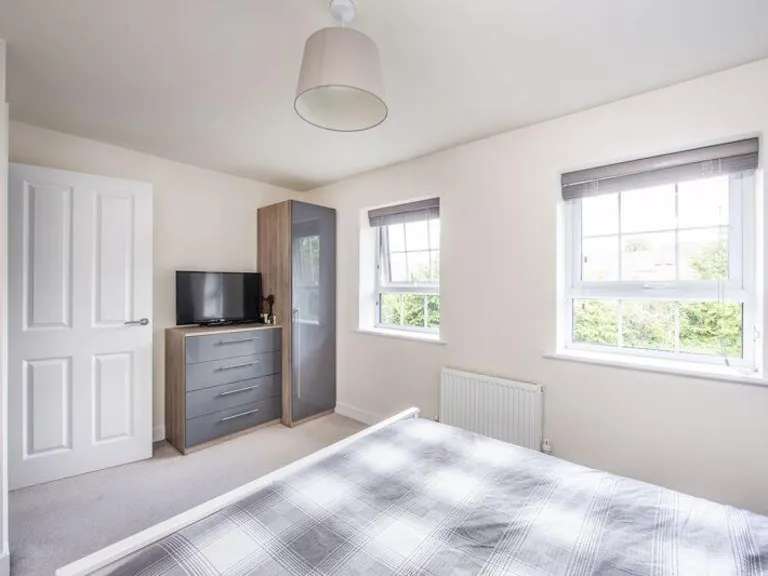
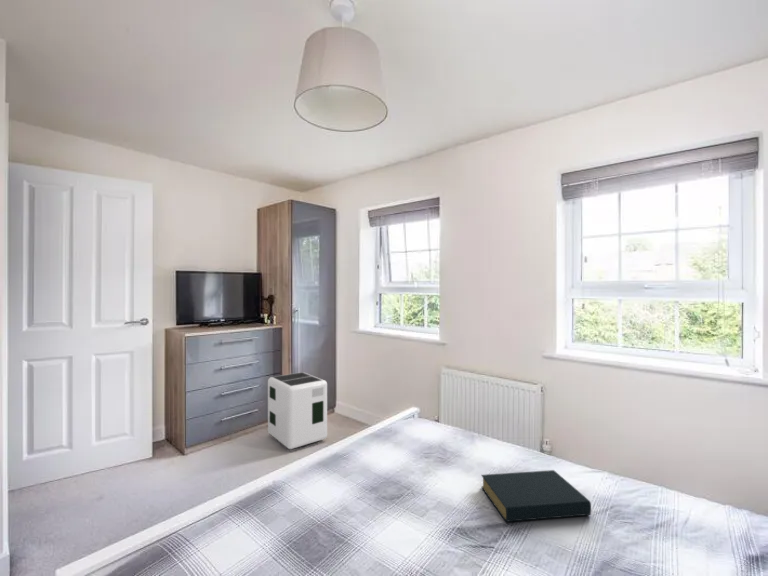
+ air purifier [267,371,328,450]
+ hardback book [480,469,592,523]
